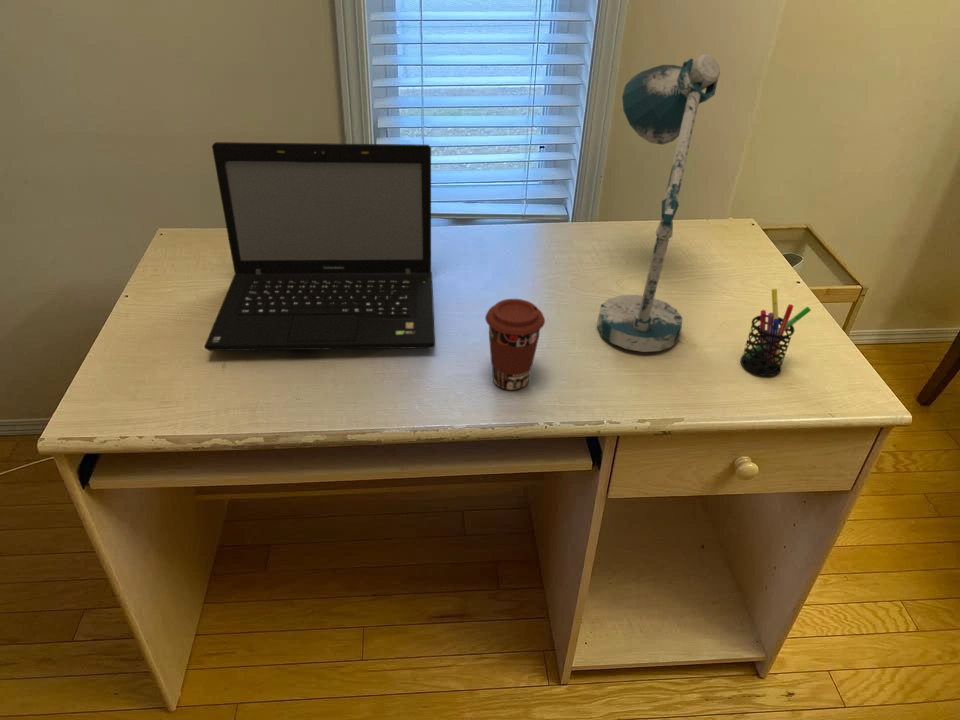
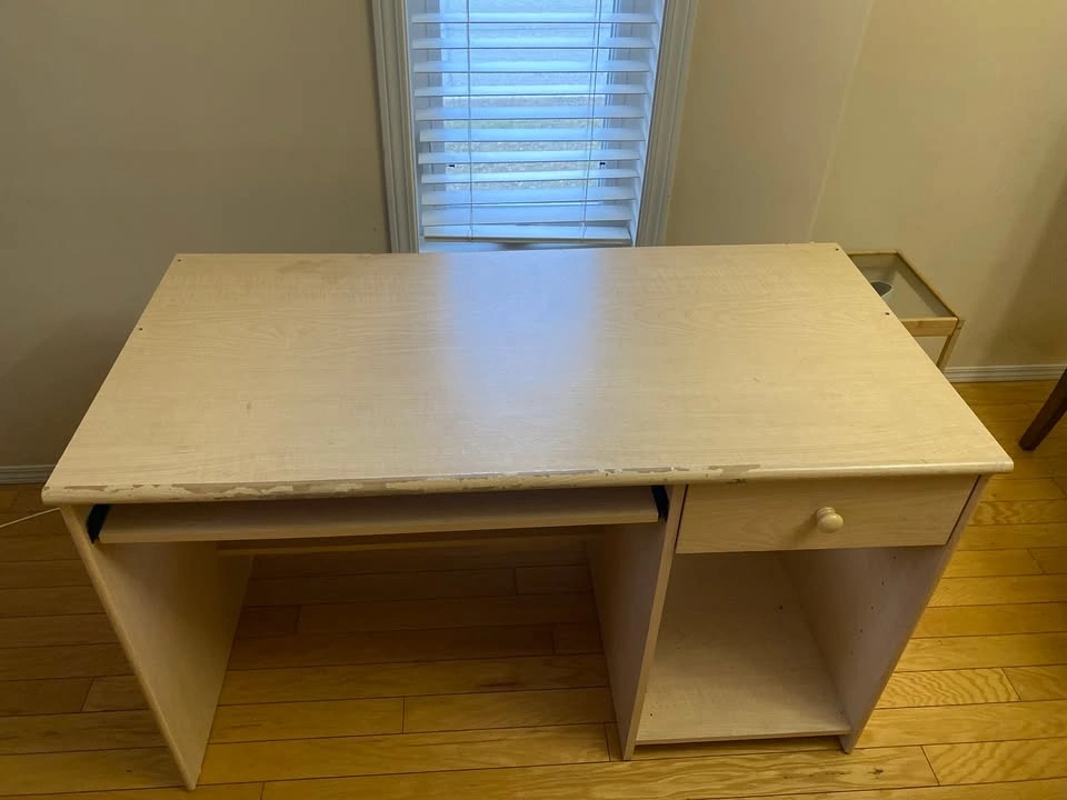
- laptop [204,141,436,352]
- coffee cup [484,298,546,391]
- desk lamp [596,53,721,353]
- pen holder [739,288,812,377]
